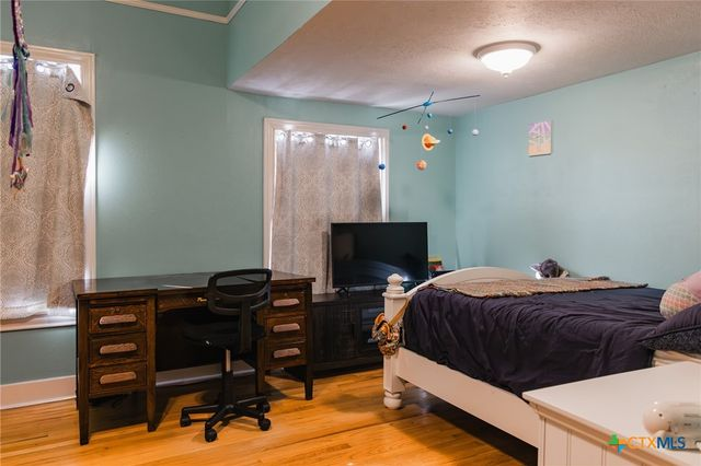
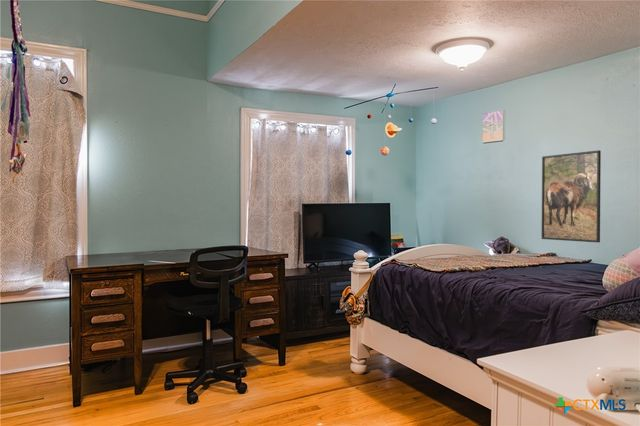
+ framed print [541,149,602,243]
